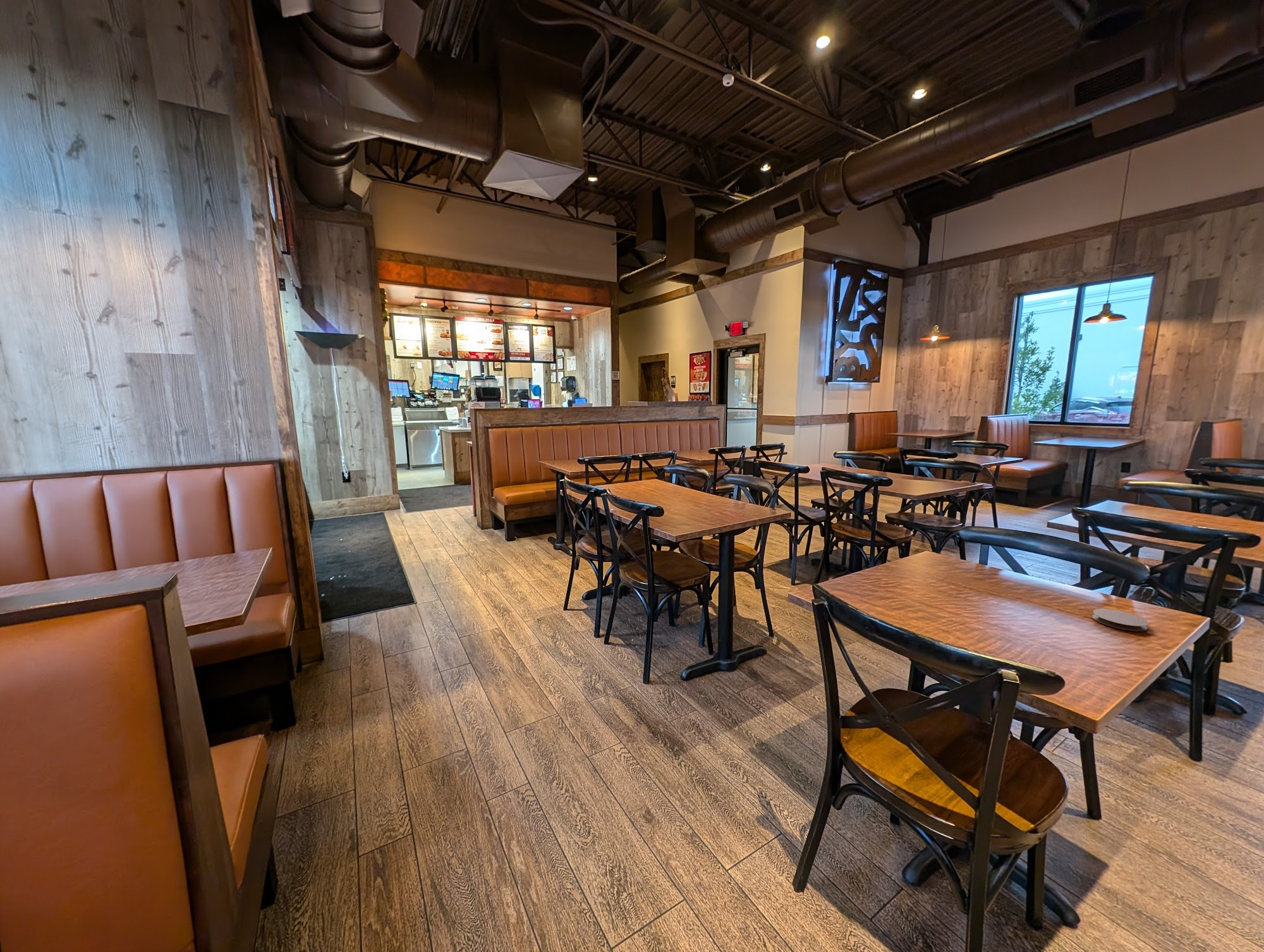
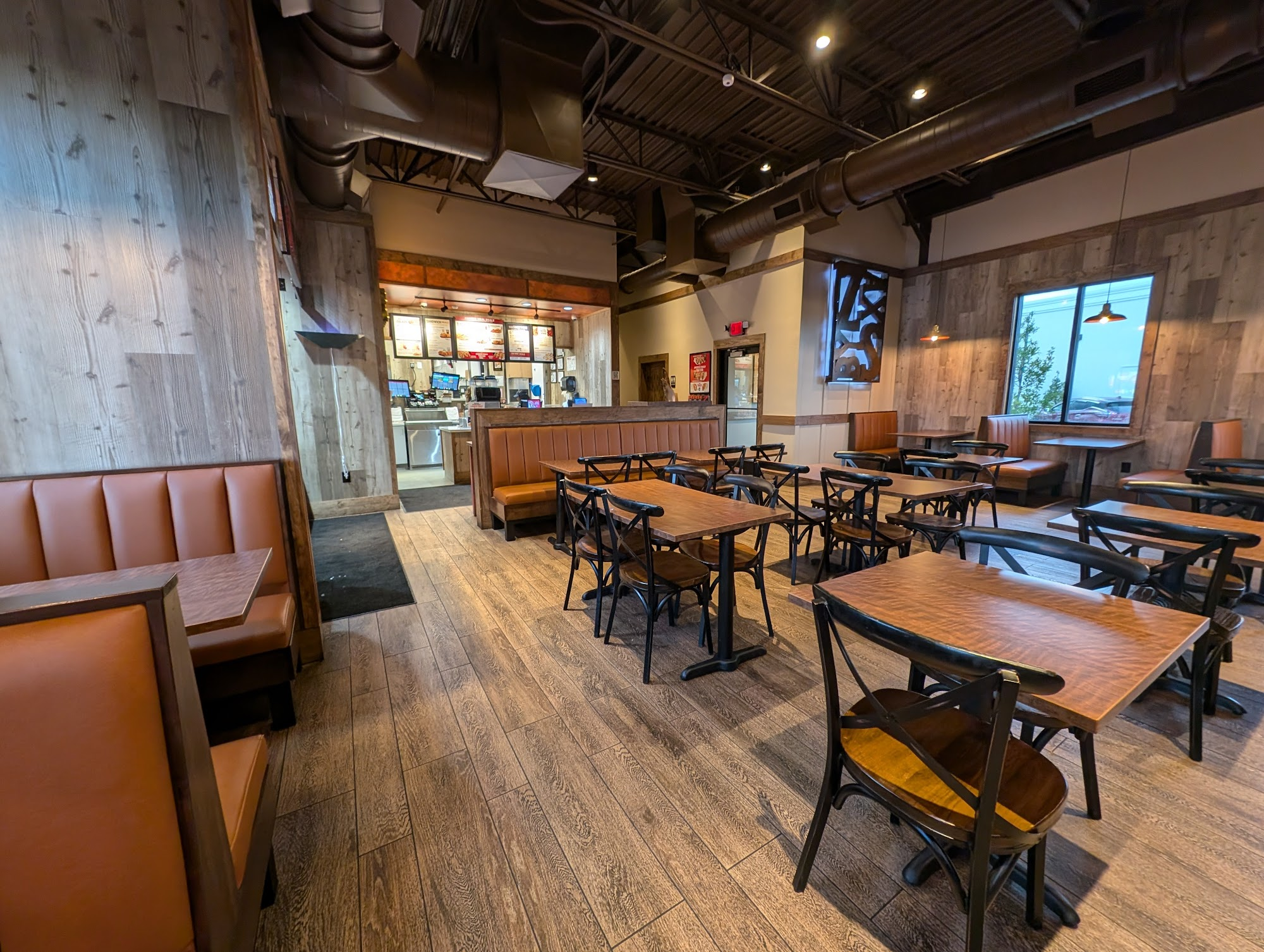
- coaster [1091,608,1149,632]
